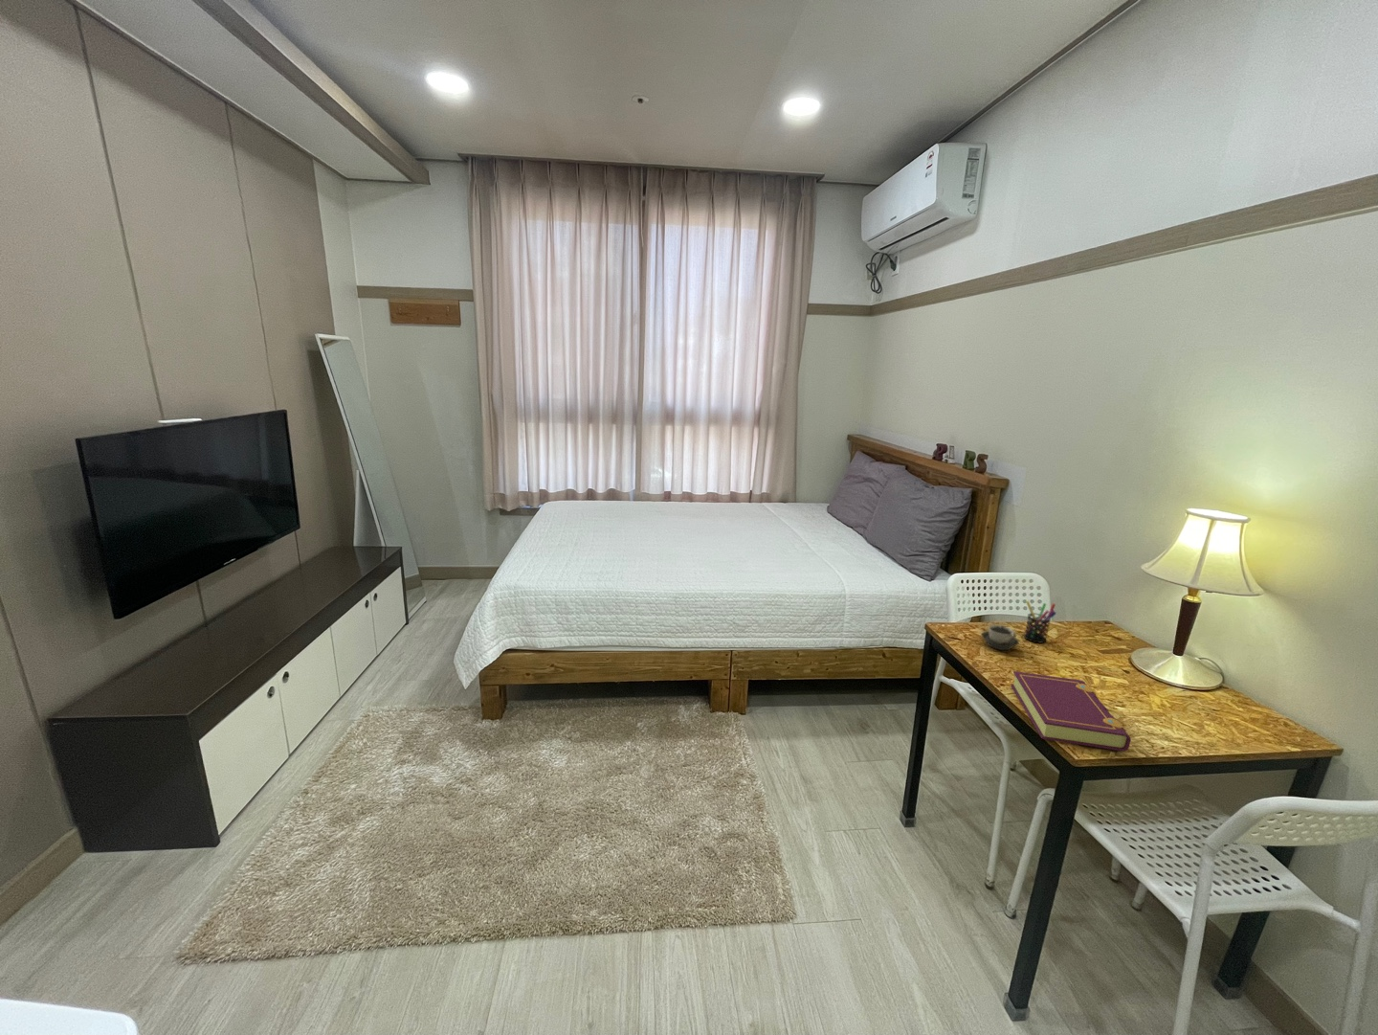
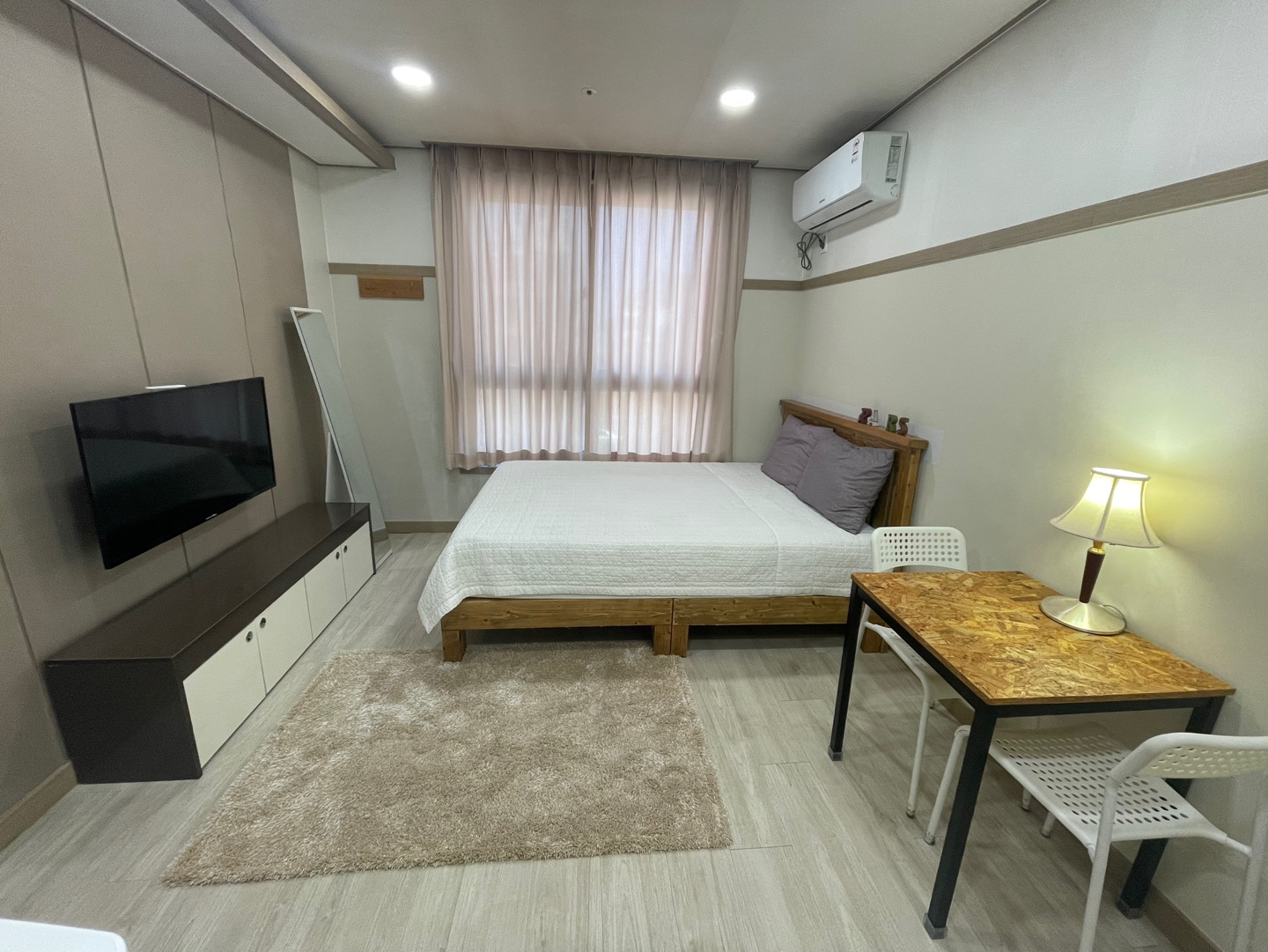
- pen holder [1023,599,1057,645]
- cup [980,623,1020,651]
- book [1010,670,1132,751]
